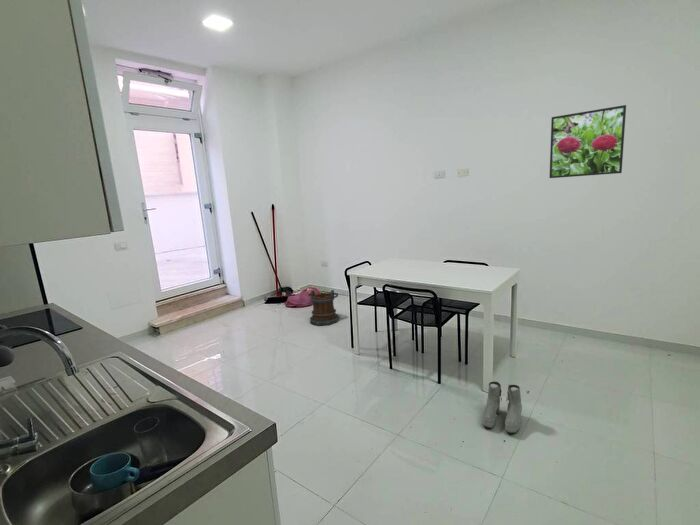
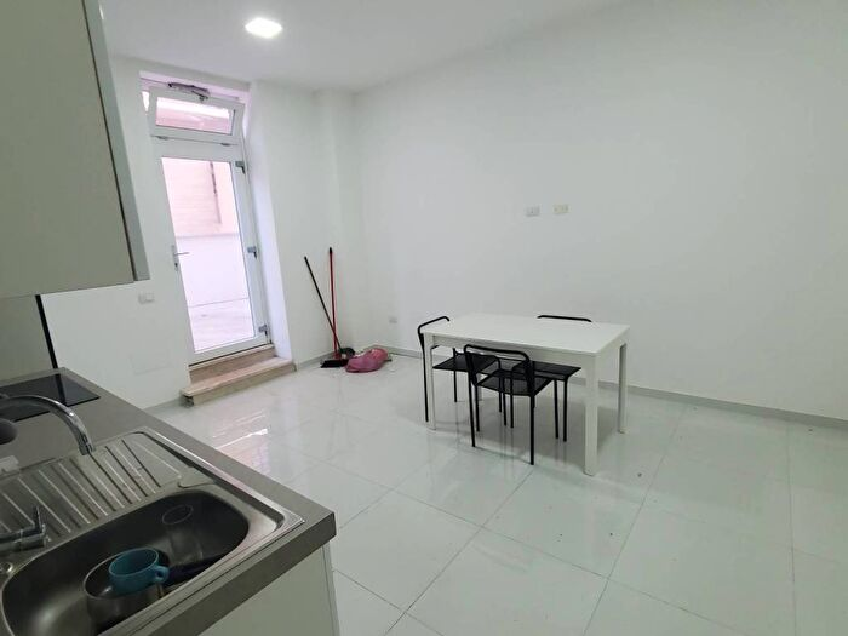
- boots [482,381,523,434]
- bucket [307,289,341,326]
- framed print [548,104,627,179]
